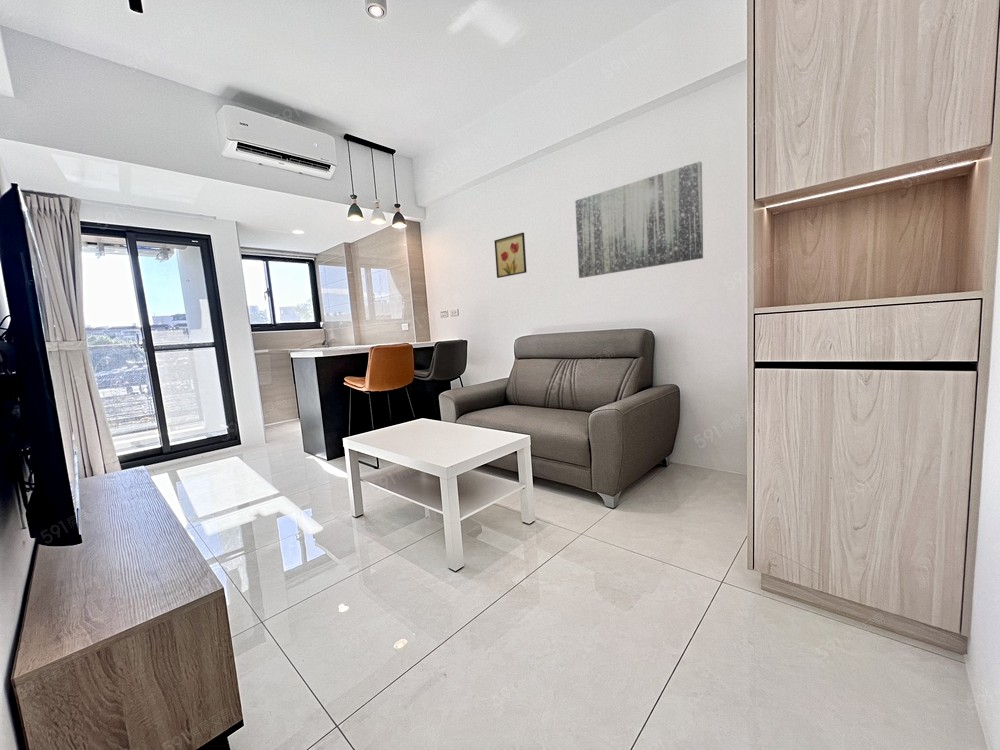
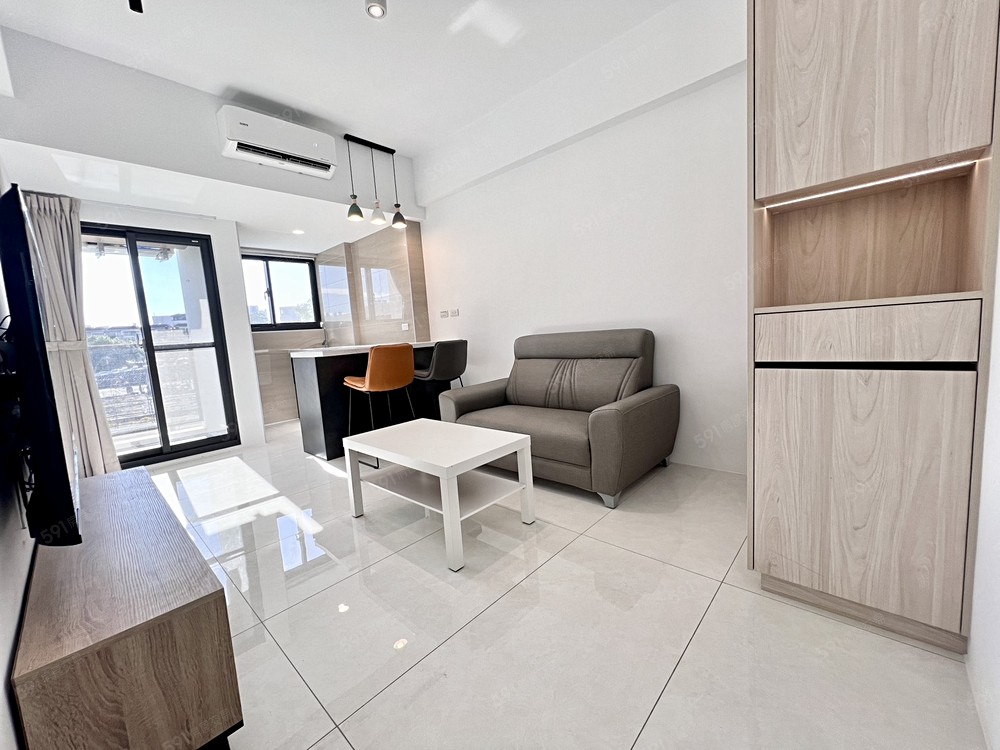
- wall art [493,232,527,279]
- wall art [574,161,704,279]
